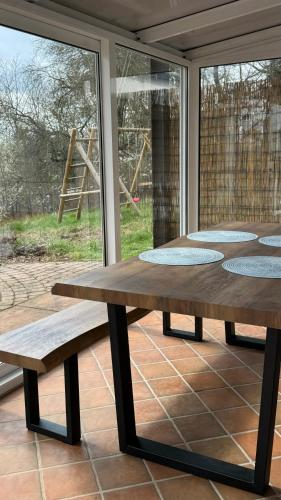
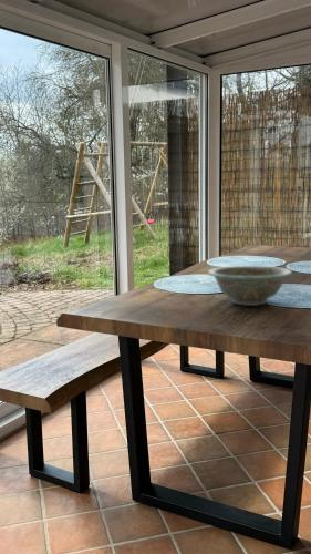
+ decorative bowl [207,265,293,307]
